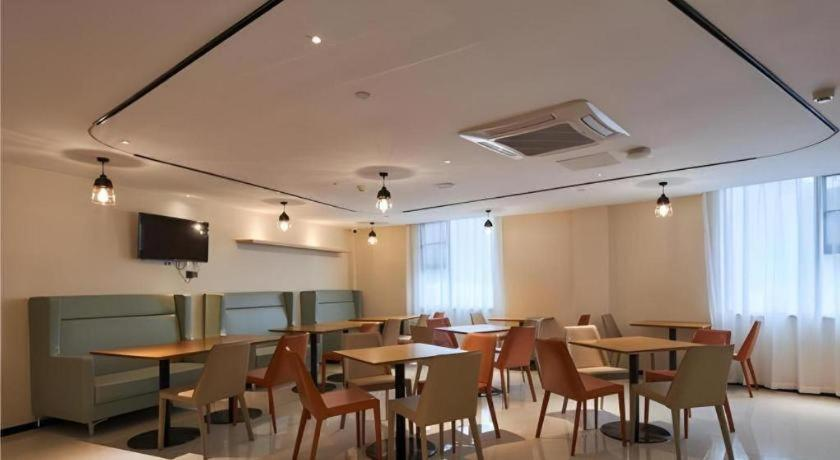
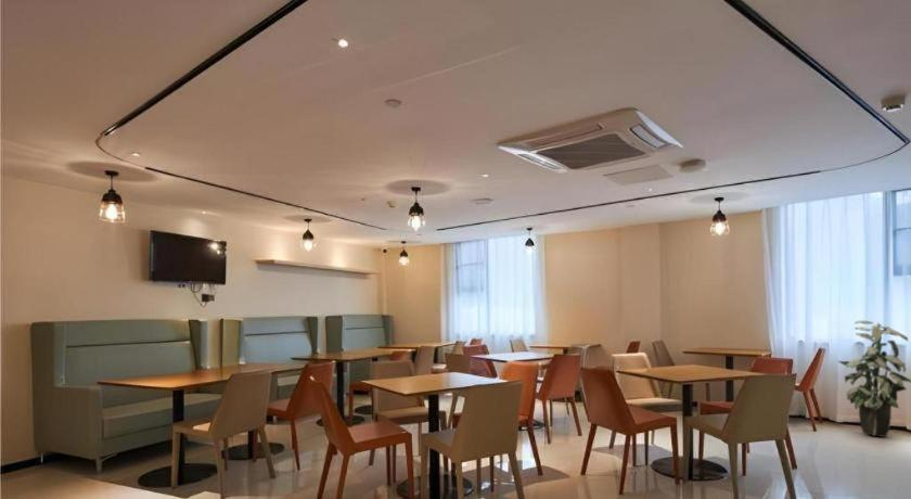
+ indoor plant [837,319,911,438]
